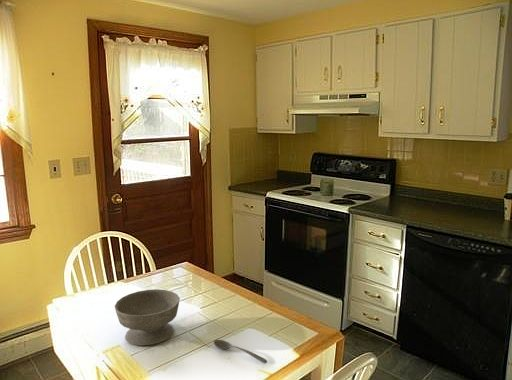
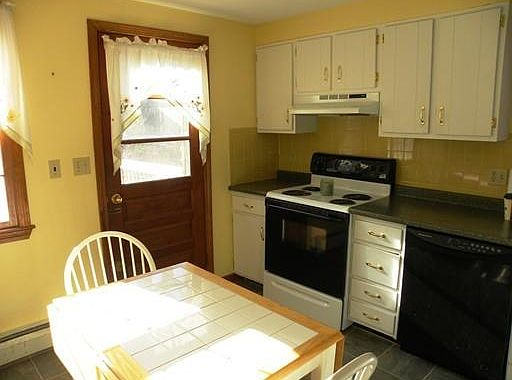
- soupspoon [213,339,268,364]
- bowl [114,288,181,346]
